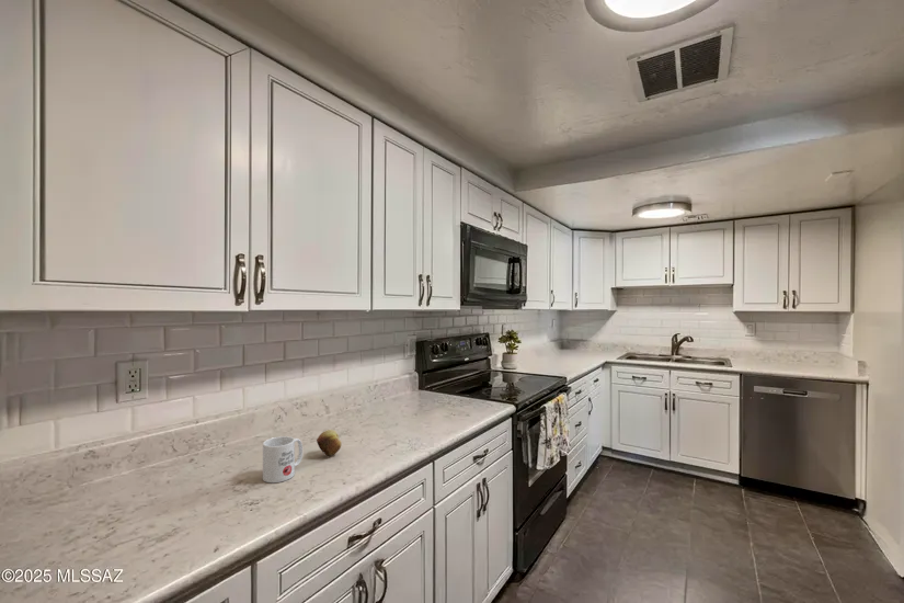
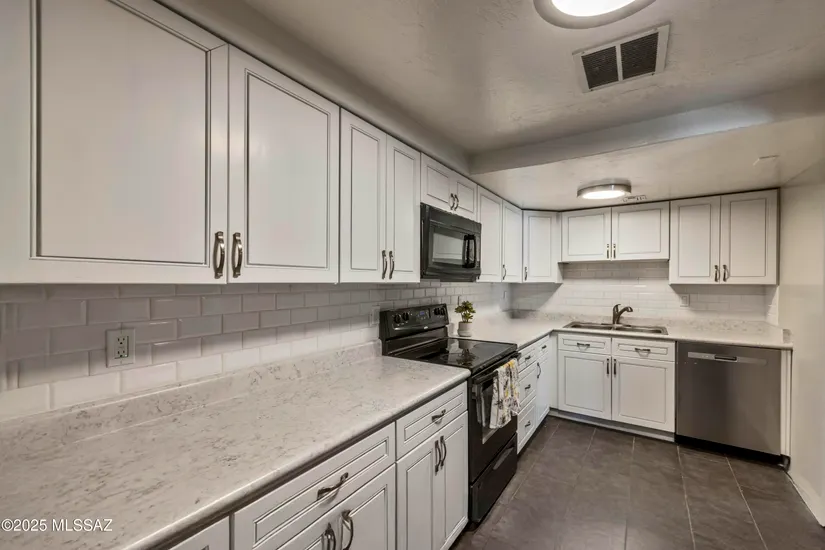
- mug [262,435,304,483]
- fruit [316,429,343,457]
